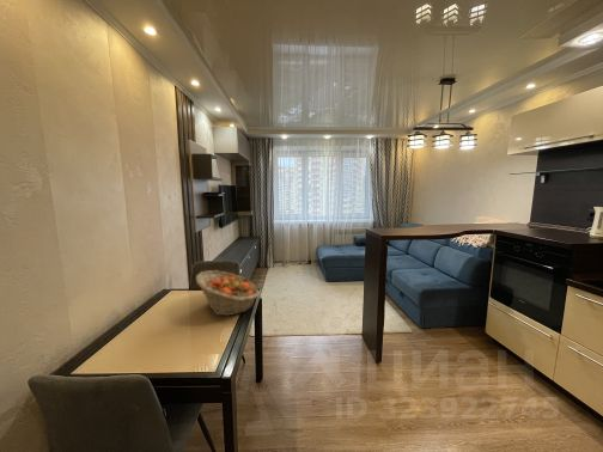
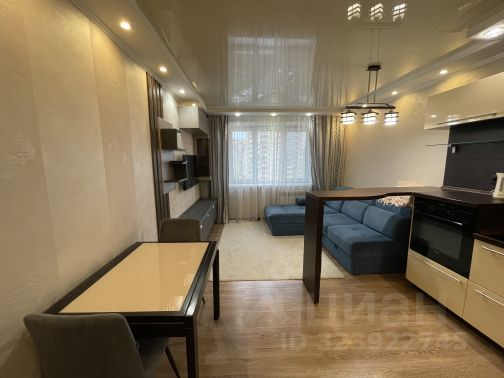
- fruit basket [195,269,261,317]
